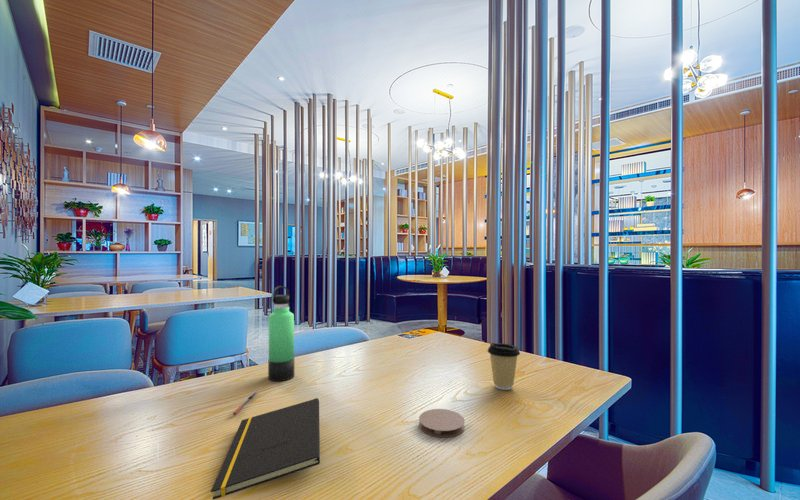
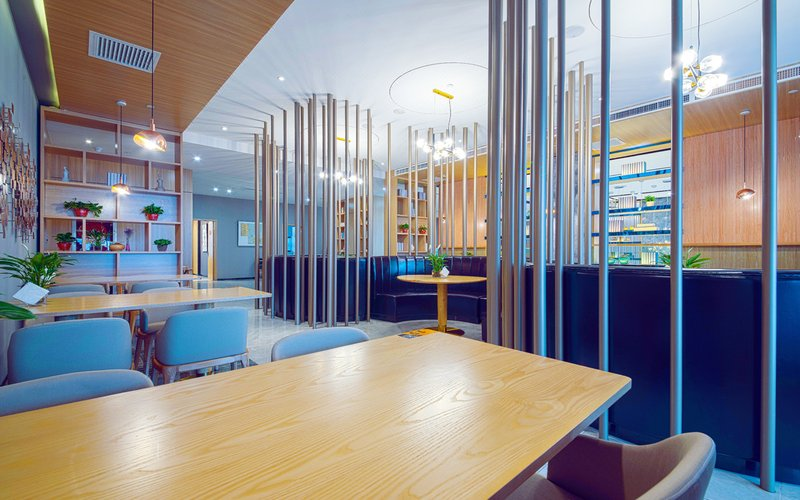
- pen [232,391,258,416]
- thermos bottle [267,285,295,382]
- coffee cup [487,342,521,391]
- notepad [210,397,321,500]
- coaster [418,408,465,438]
